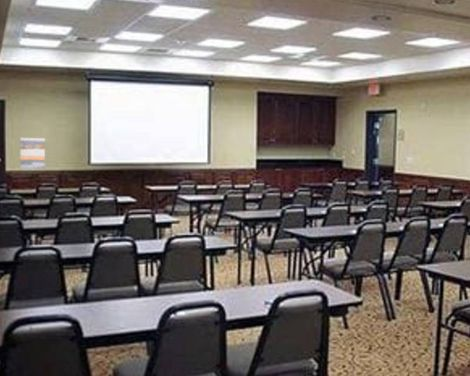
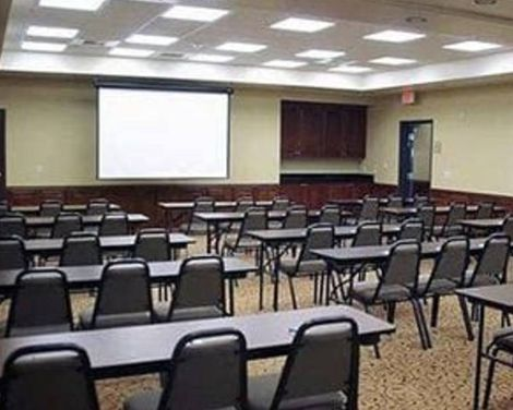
- wall art [19,137,46,170]
